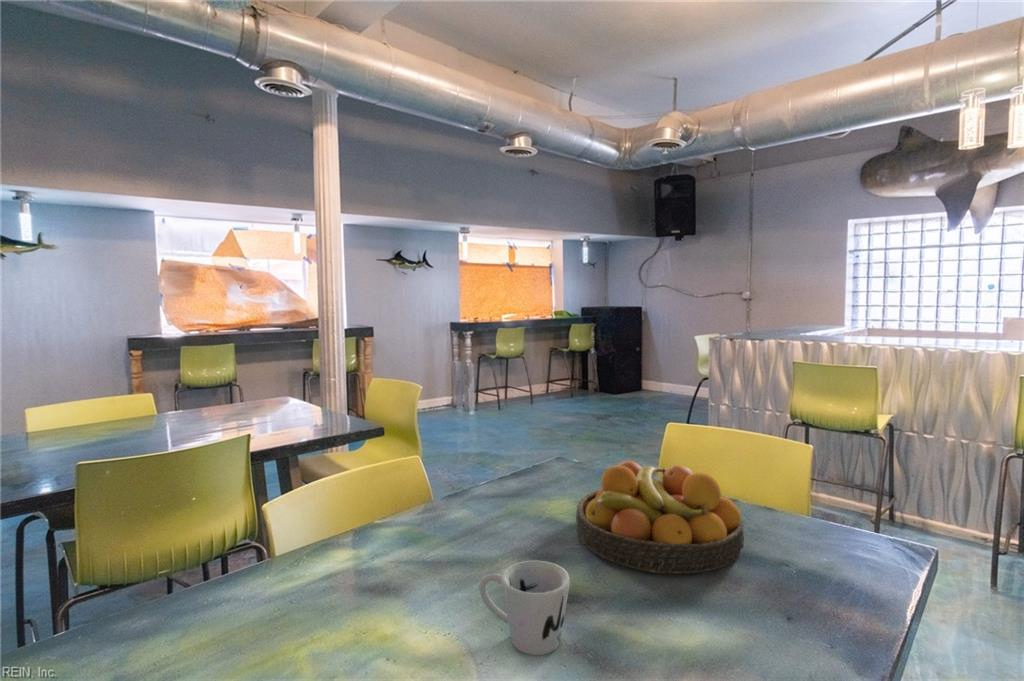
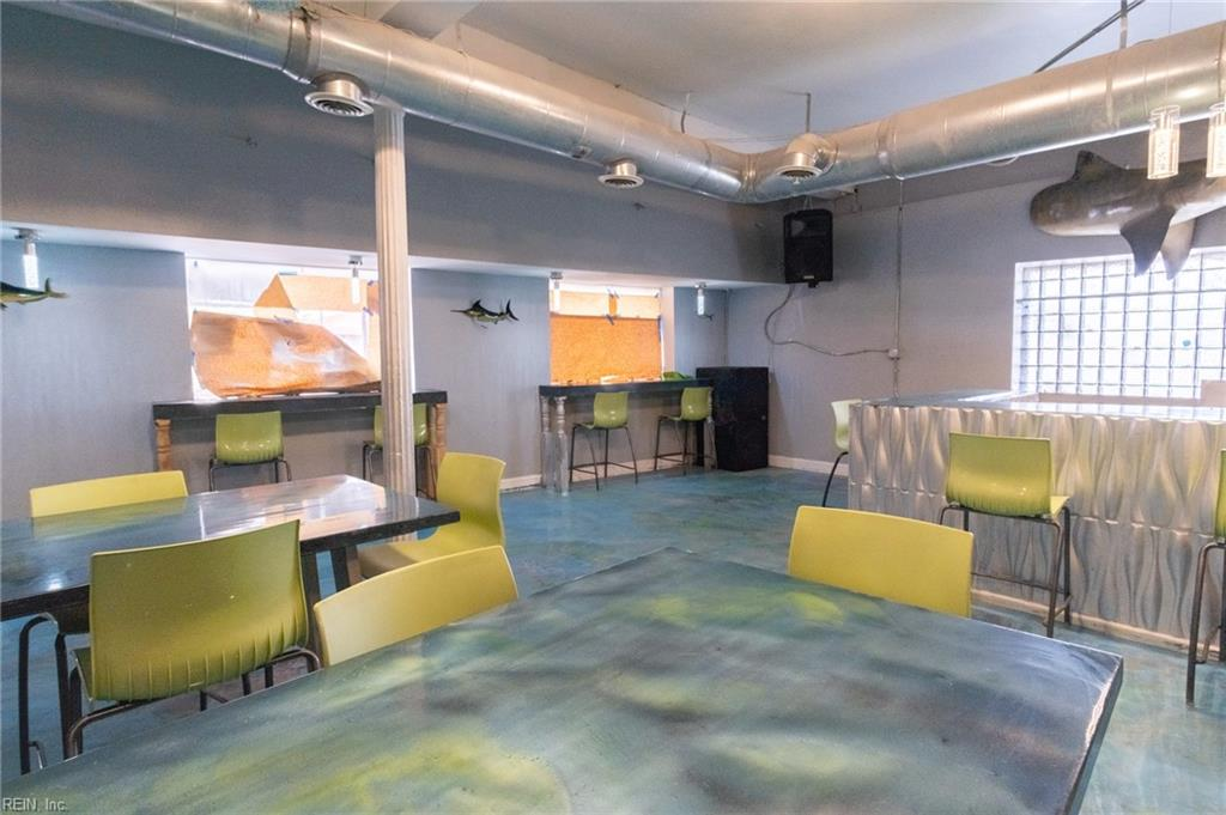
- mug [478,560,571,656]
- fruit bowl [575,460,745,575]
